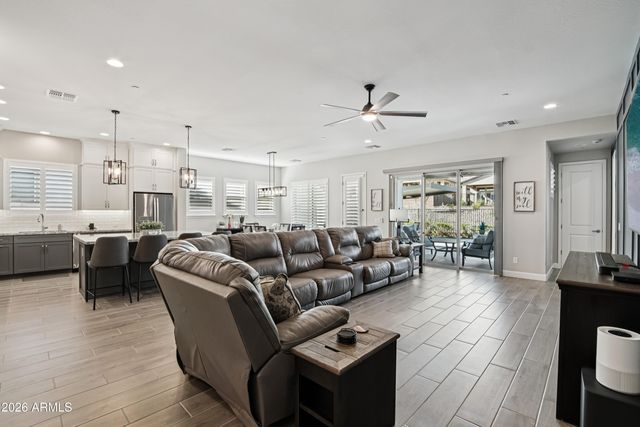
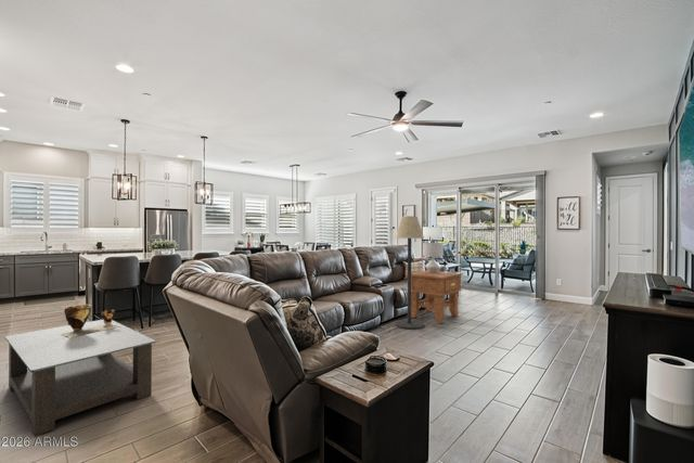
+ clay pot [61,304,121,337]
+ side table [404,269,464,324]
+ floor lamp [394,215,425,330]
+ lamp [422,242,462,274]
+ coffee table [4,319,156,437]
